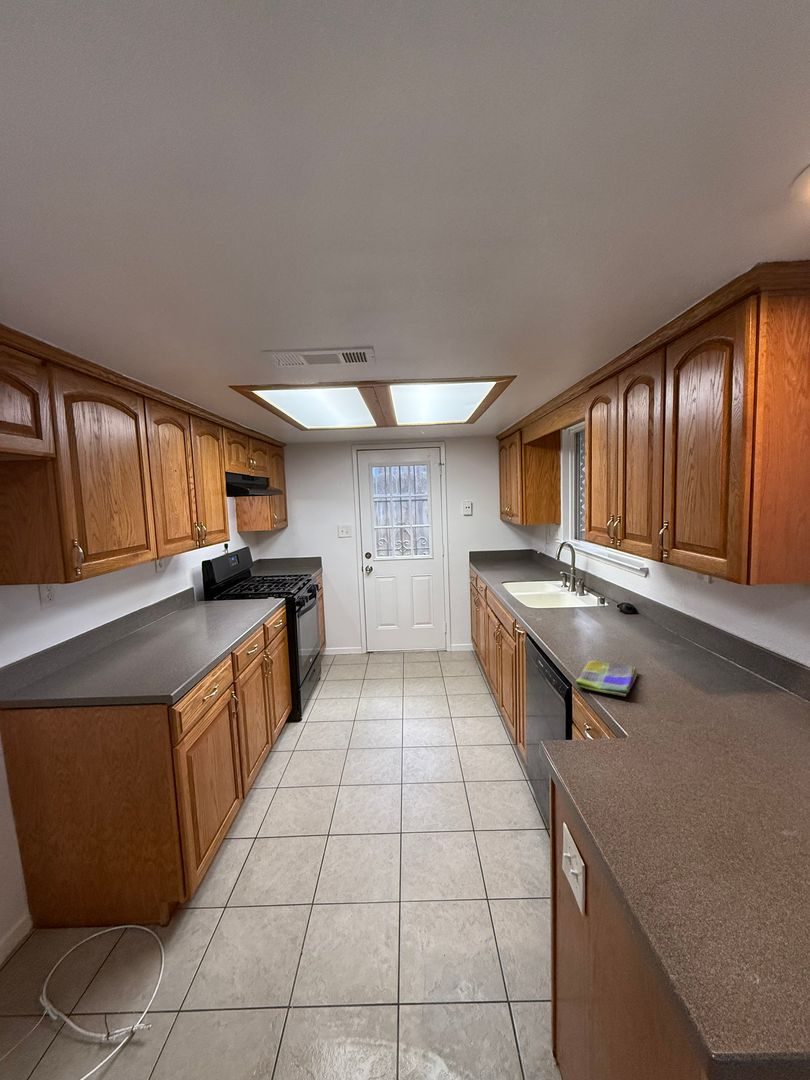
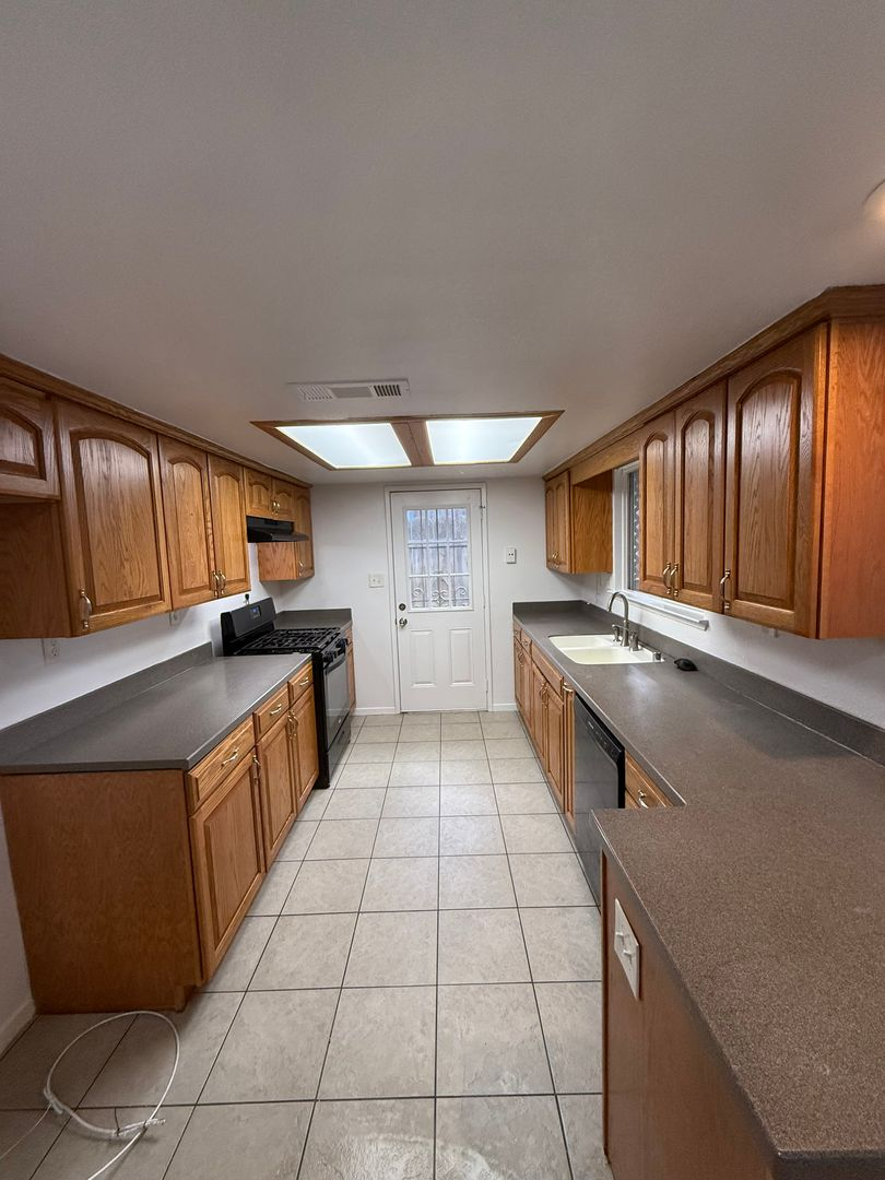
- dish towel [574,660,639,697]
